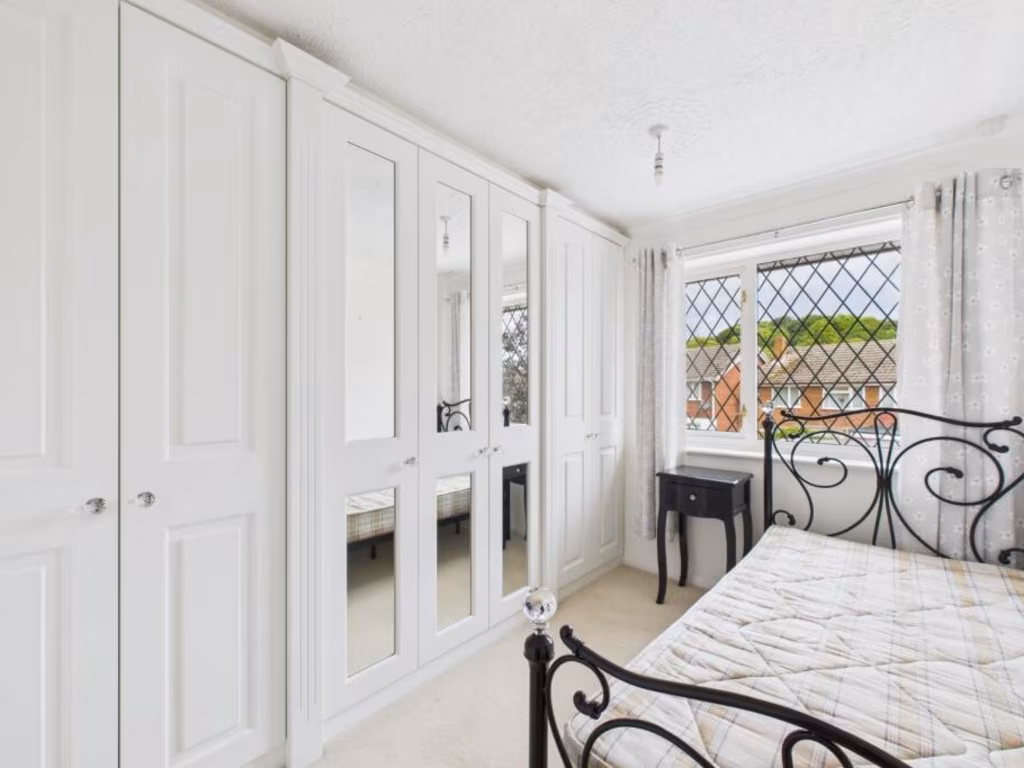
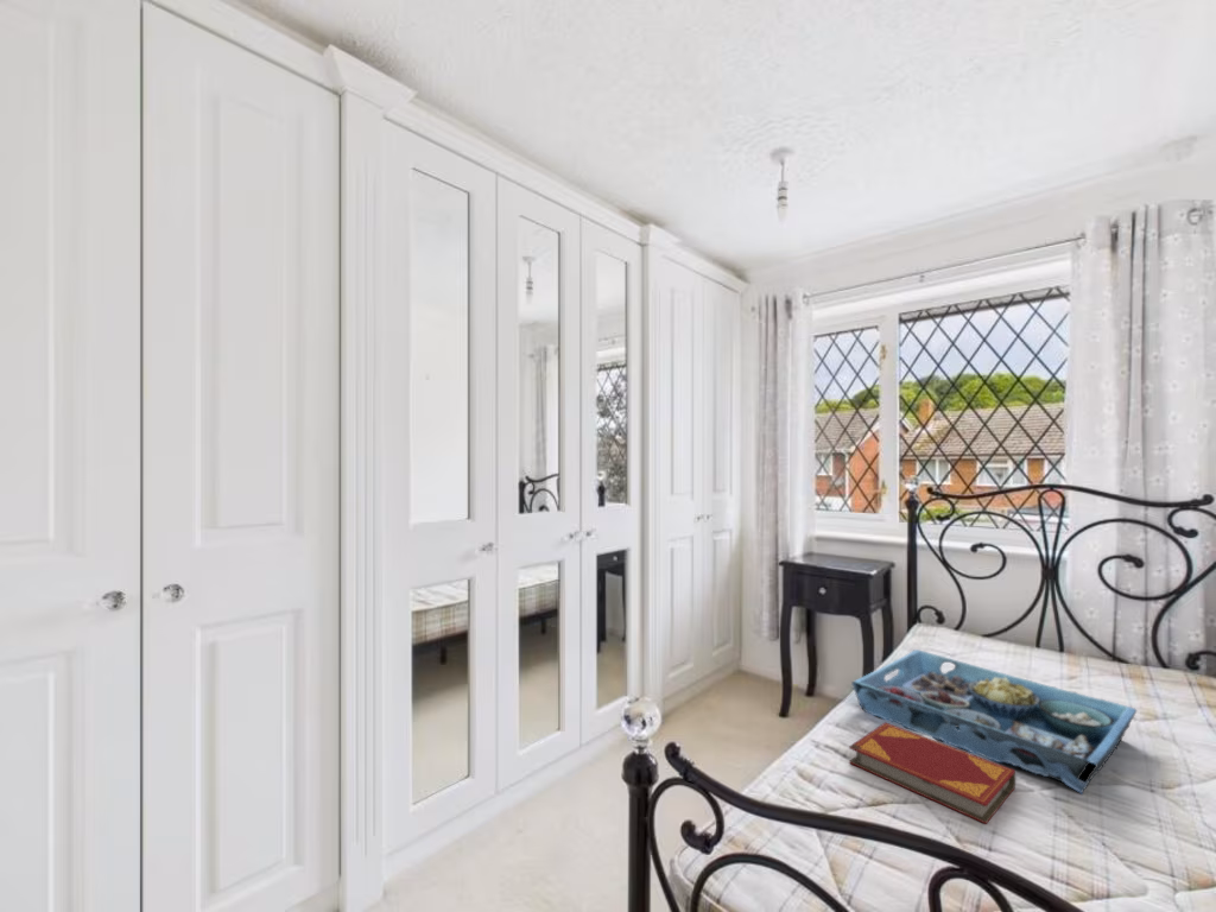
+ serving tray [850,648,1138,794]
+ hardback book [848,722,1016,825]
